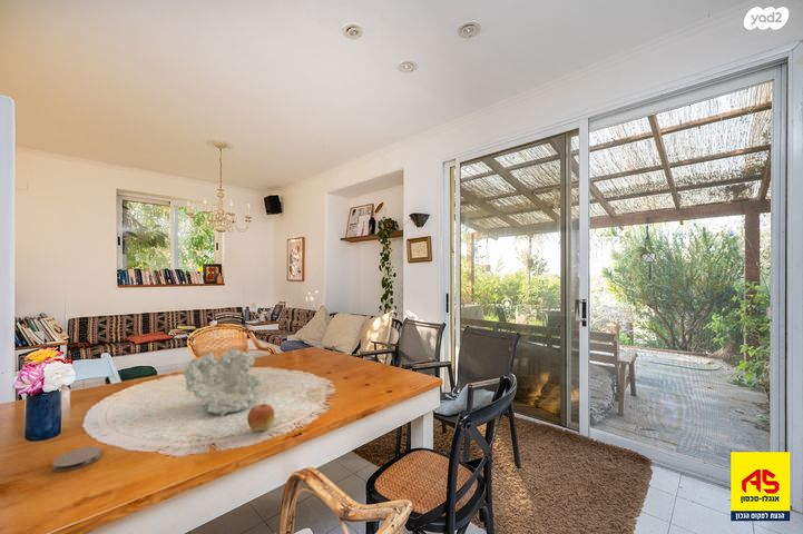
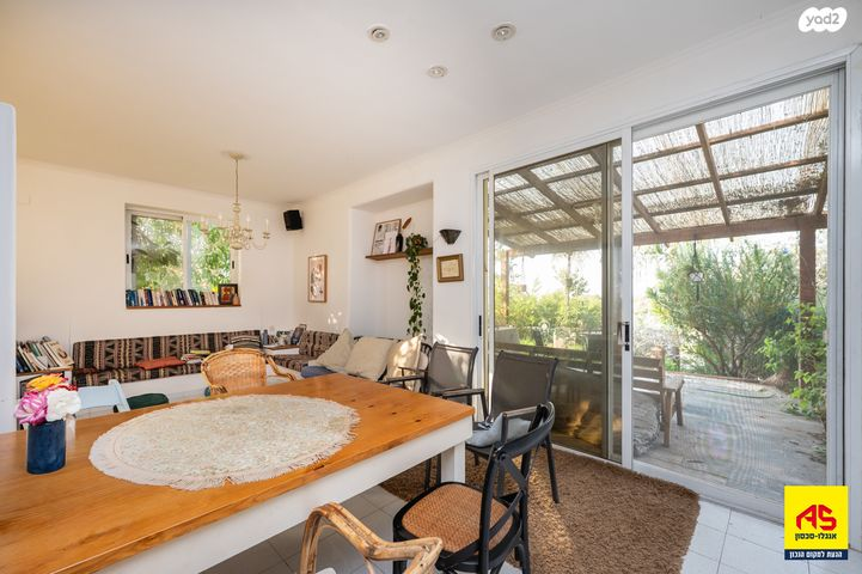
- decorative bowl [182,348,264,416]
- coaster [51,446,101,473]
- apple [246,403,275,433]
